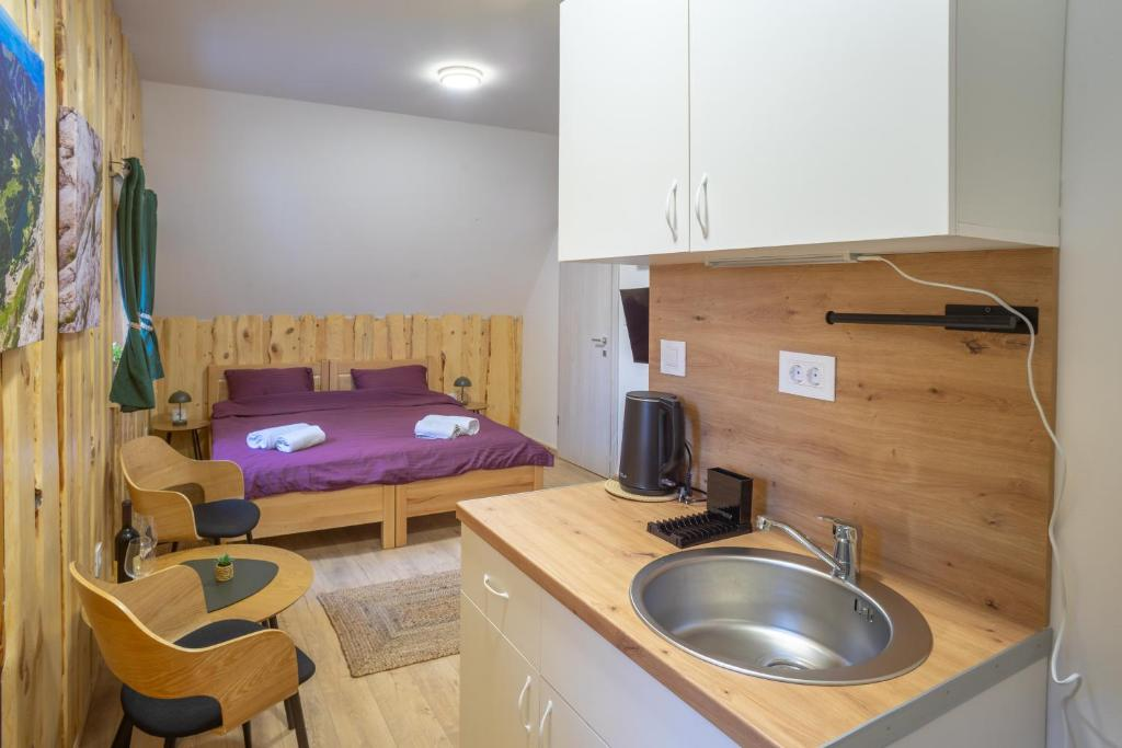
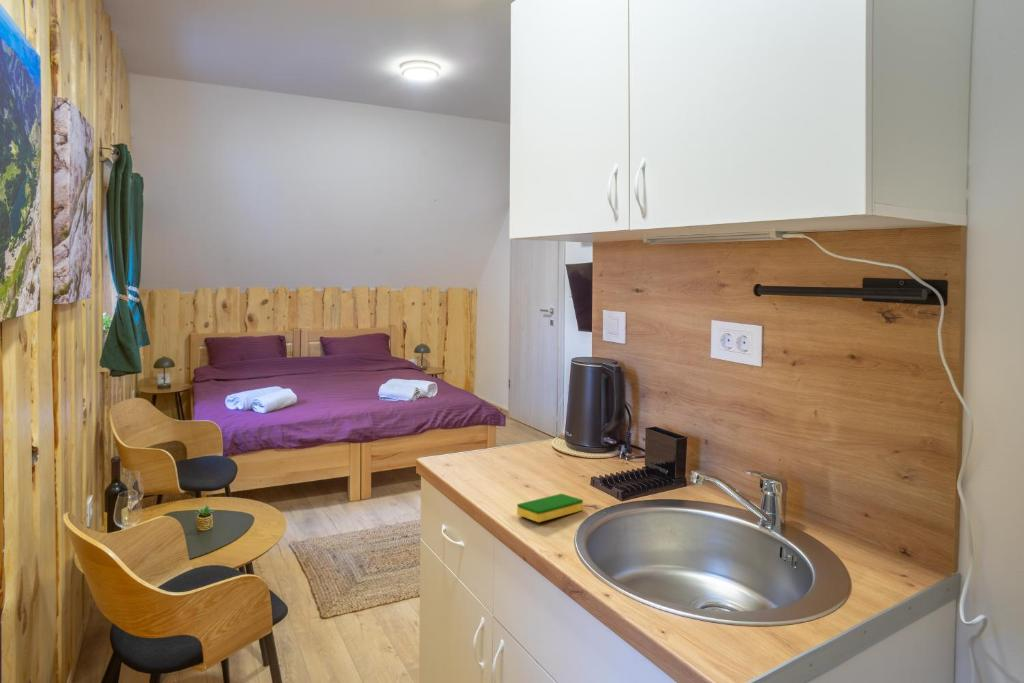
+ dish sponge [516,493,584,523]
